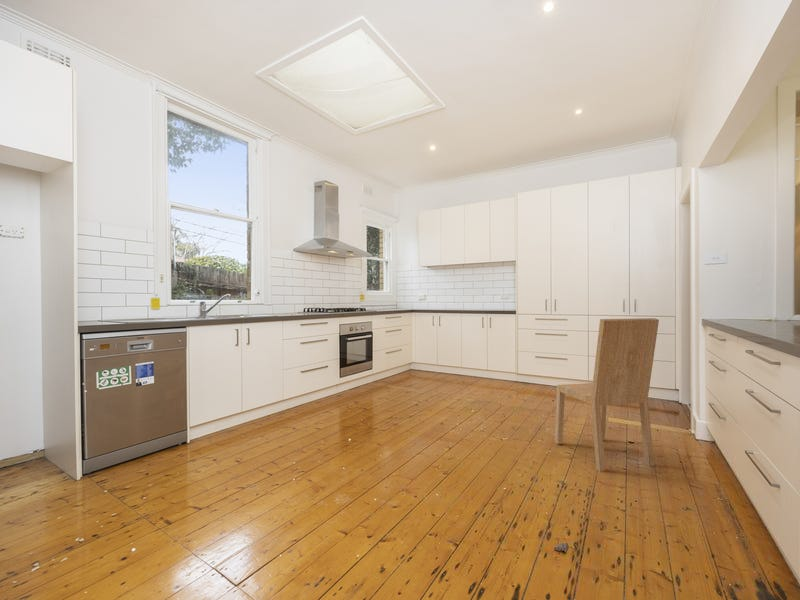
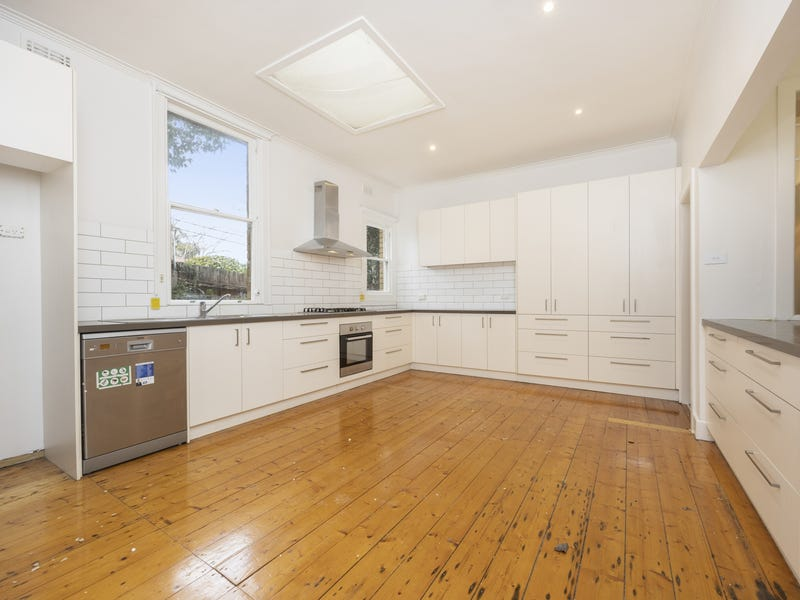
- dining chair [554,317,660,473]
